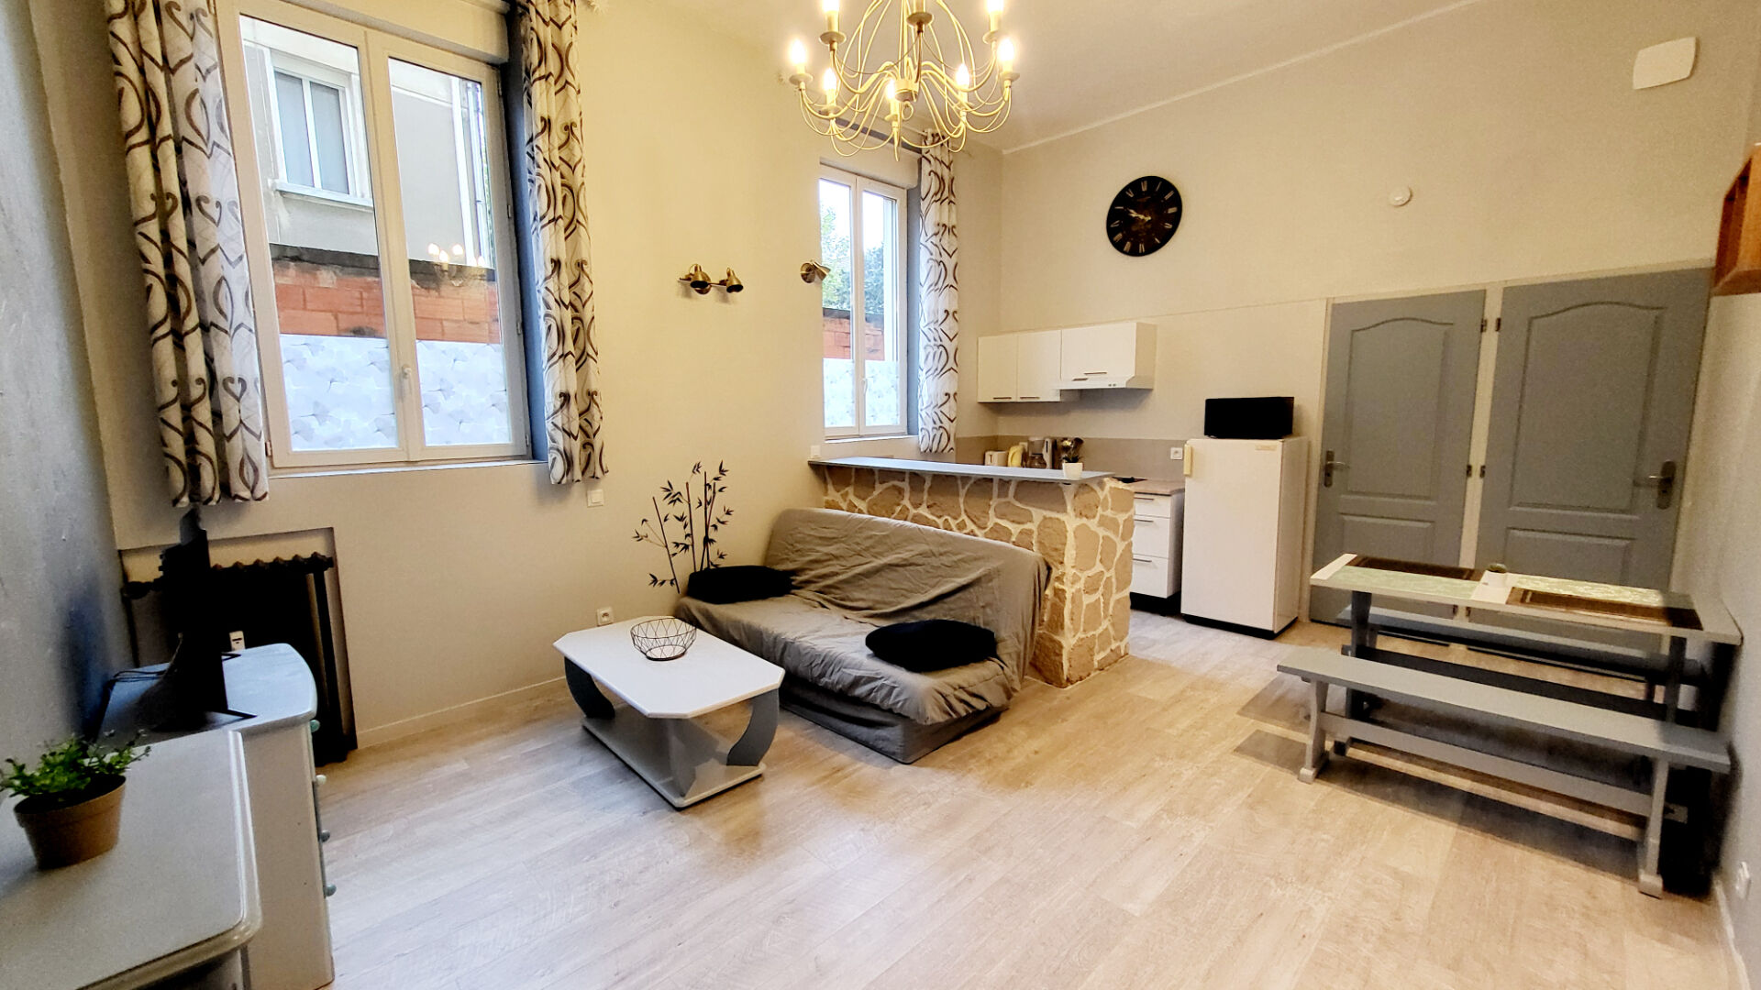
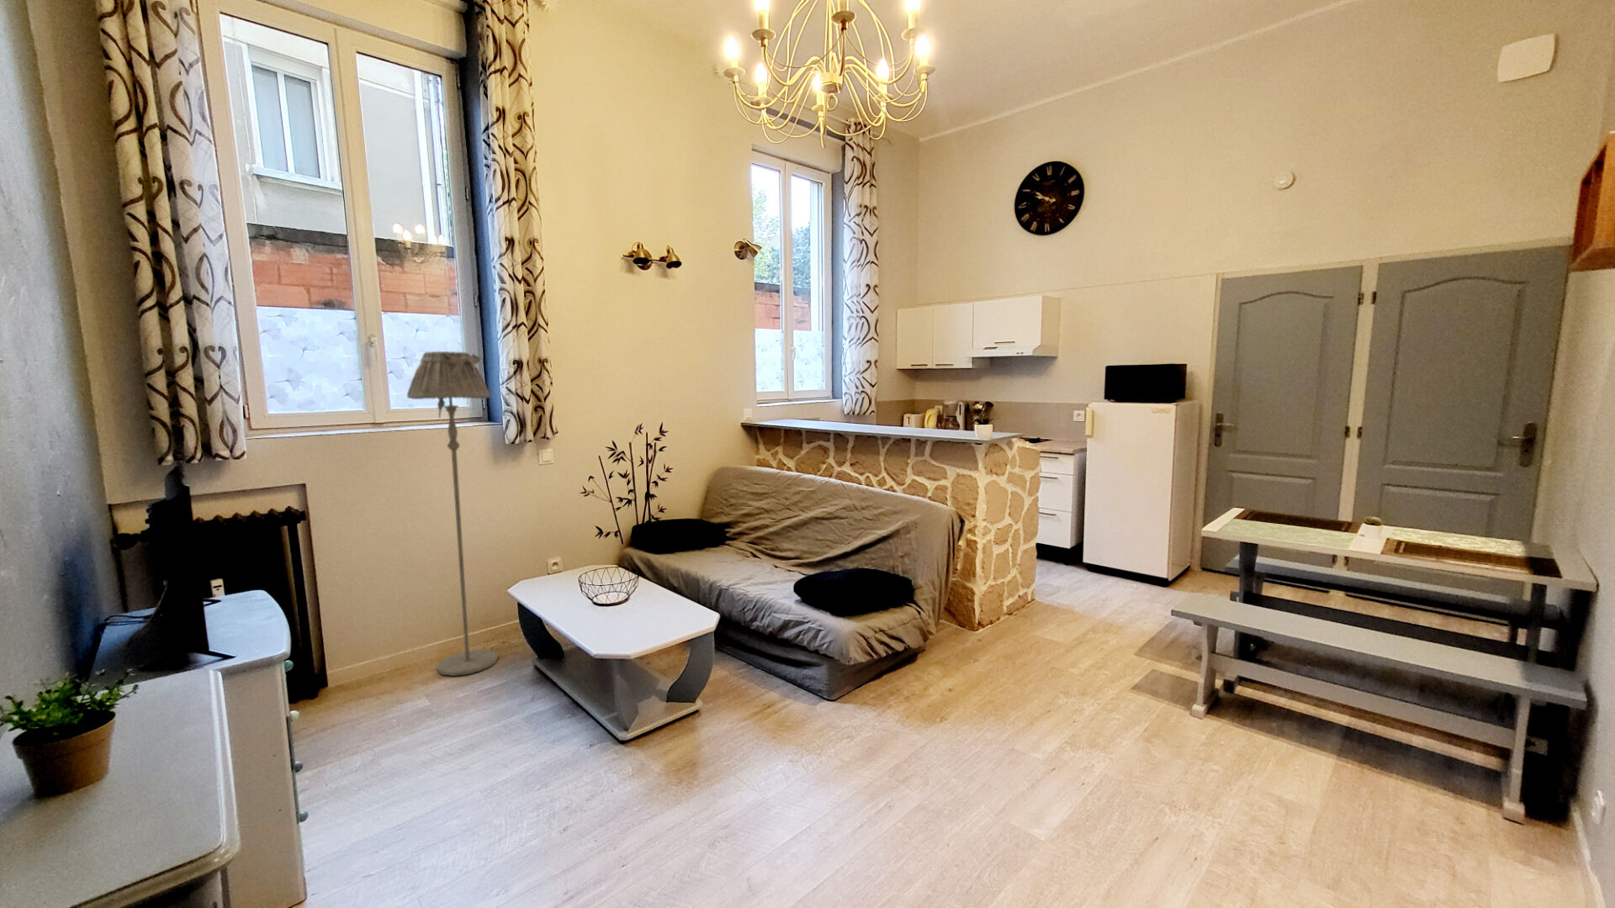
+ floor lamp [406,350,499,676]
